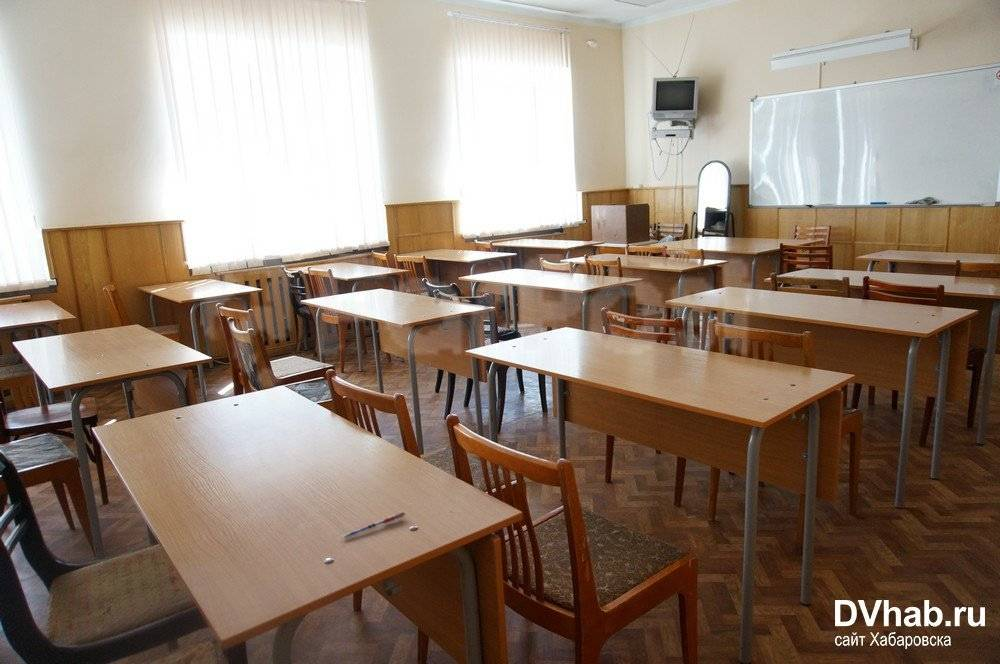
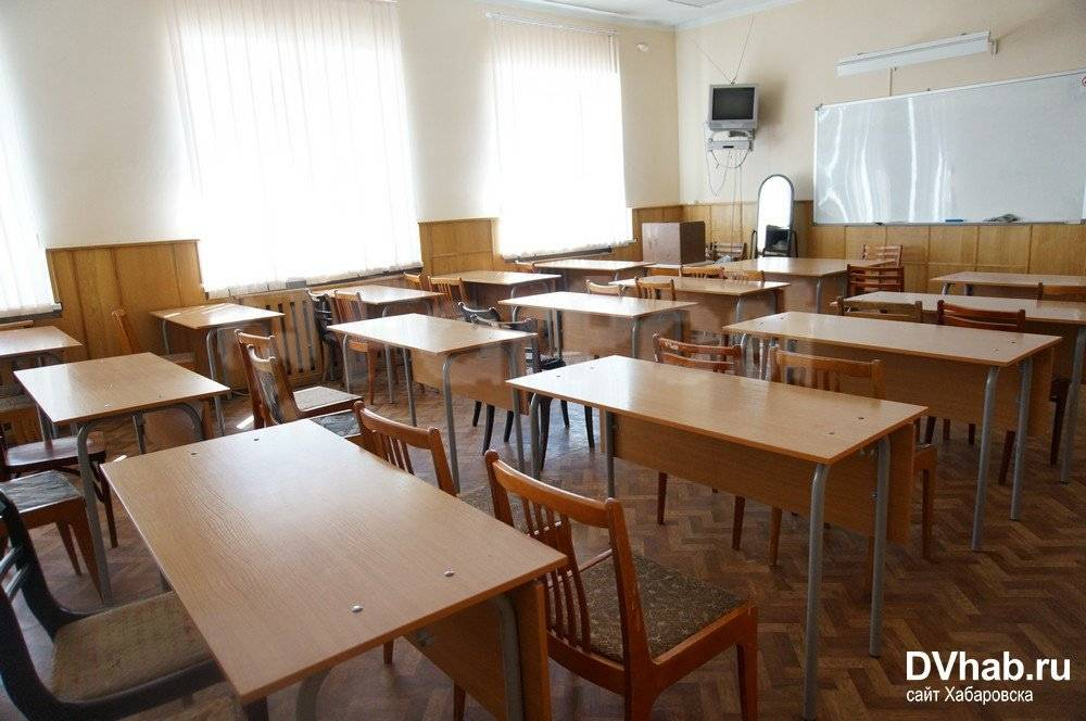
- pen [343,511,407,538]
